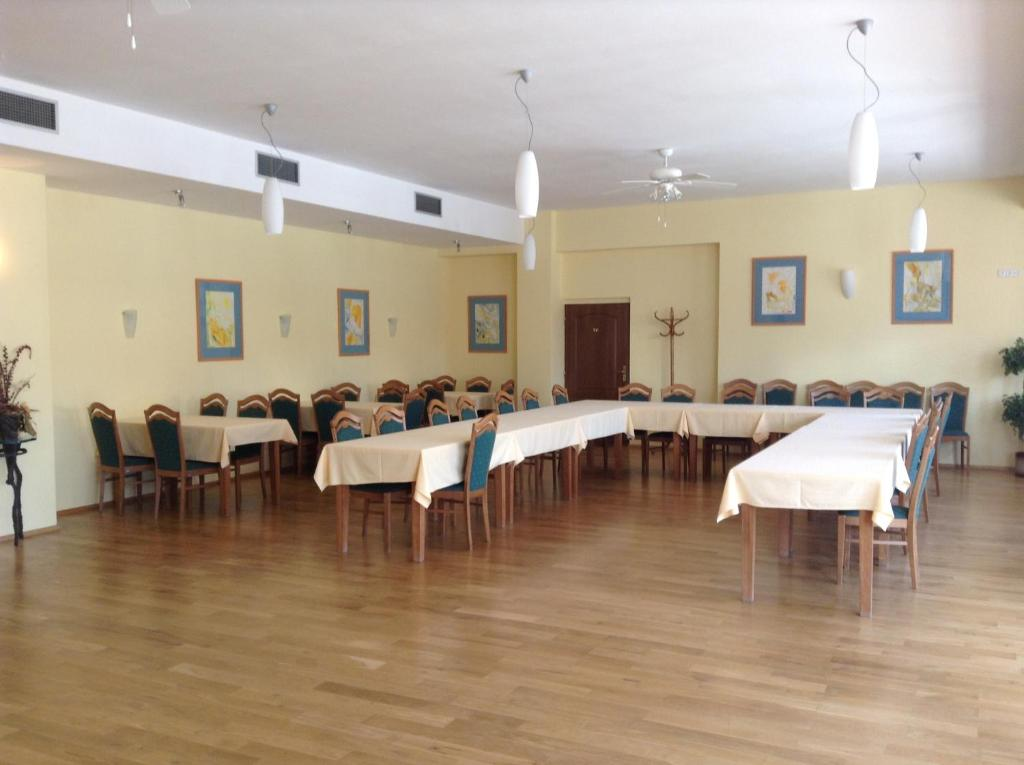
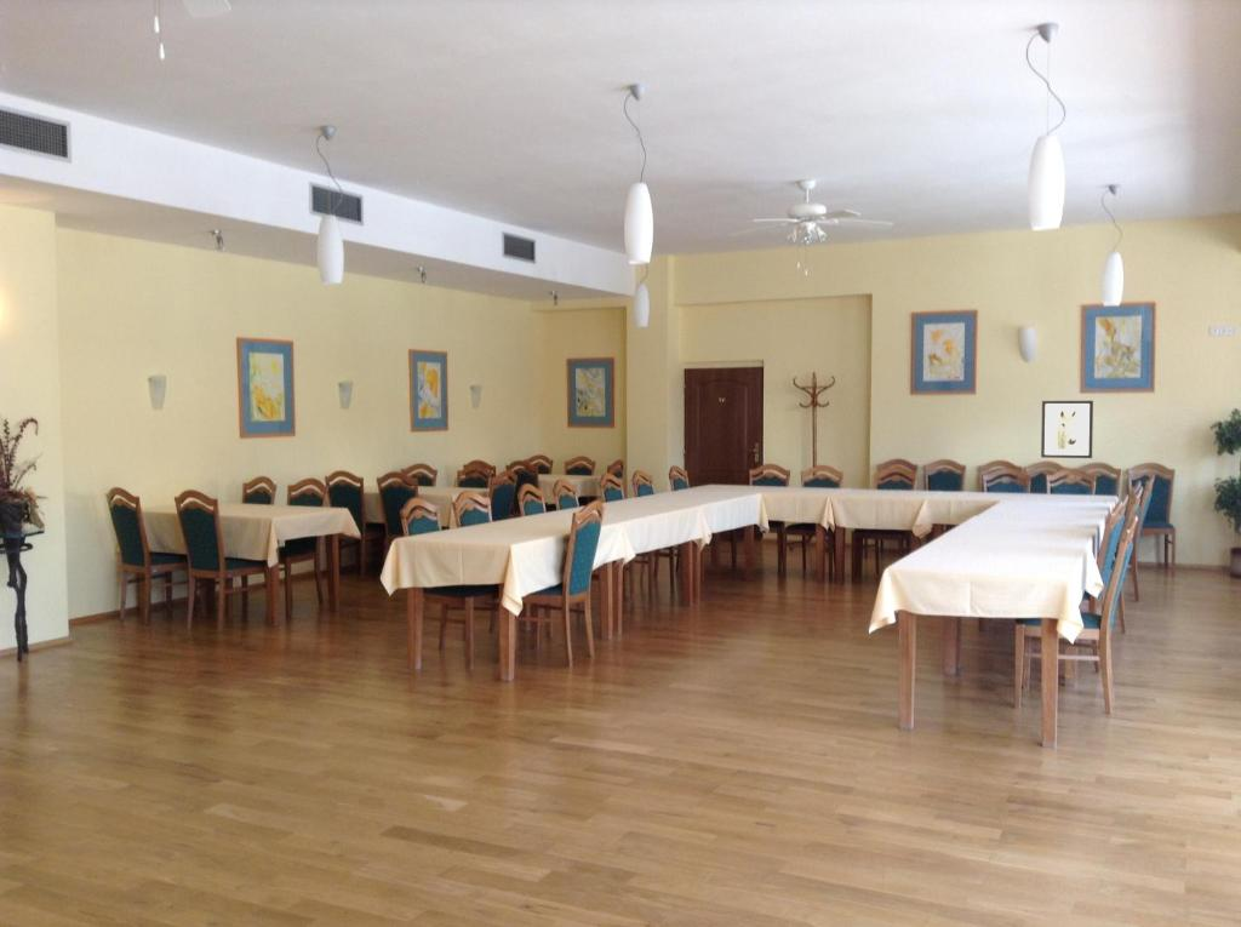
+ wall art [1040,400,1094,459]
